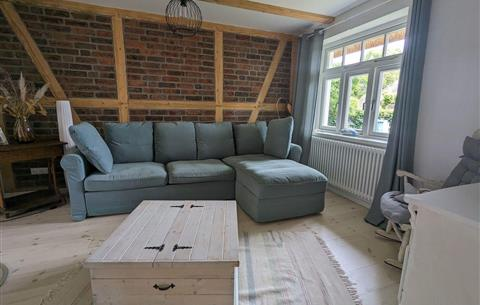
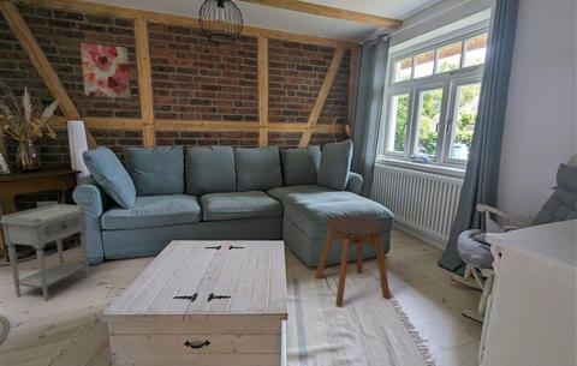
+ stool [314,215,391,307]
+ nightstand [0,203,90,301]
+ wall art [79,42,132,100]
